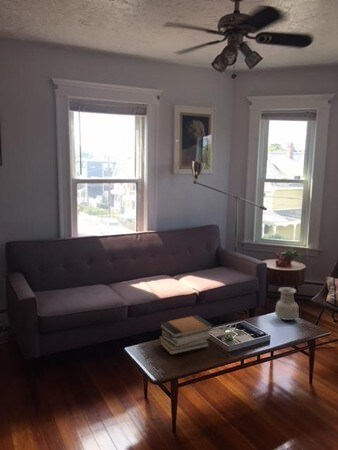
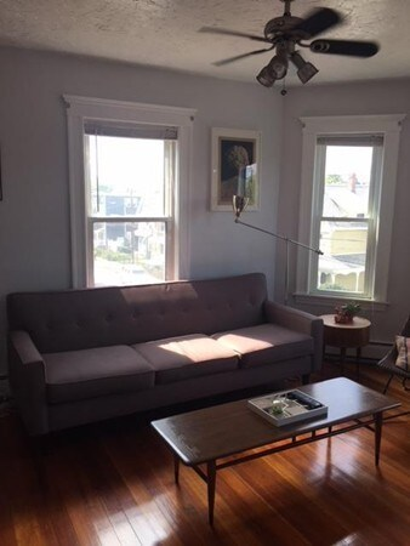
- vase [274,286,300,321]
- book stack [159,314,214,356]
